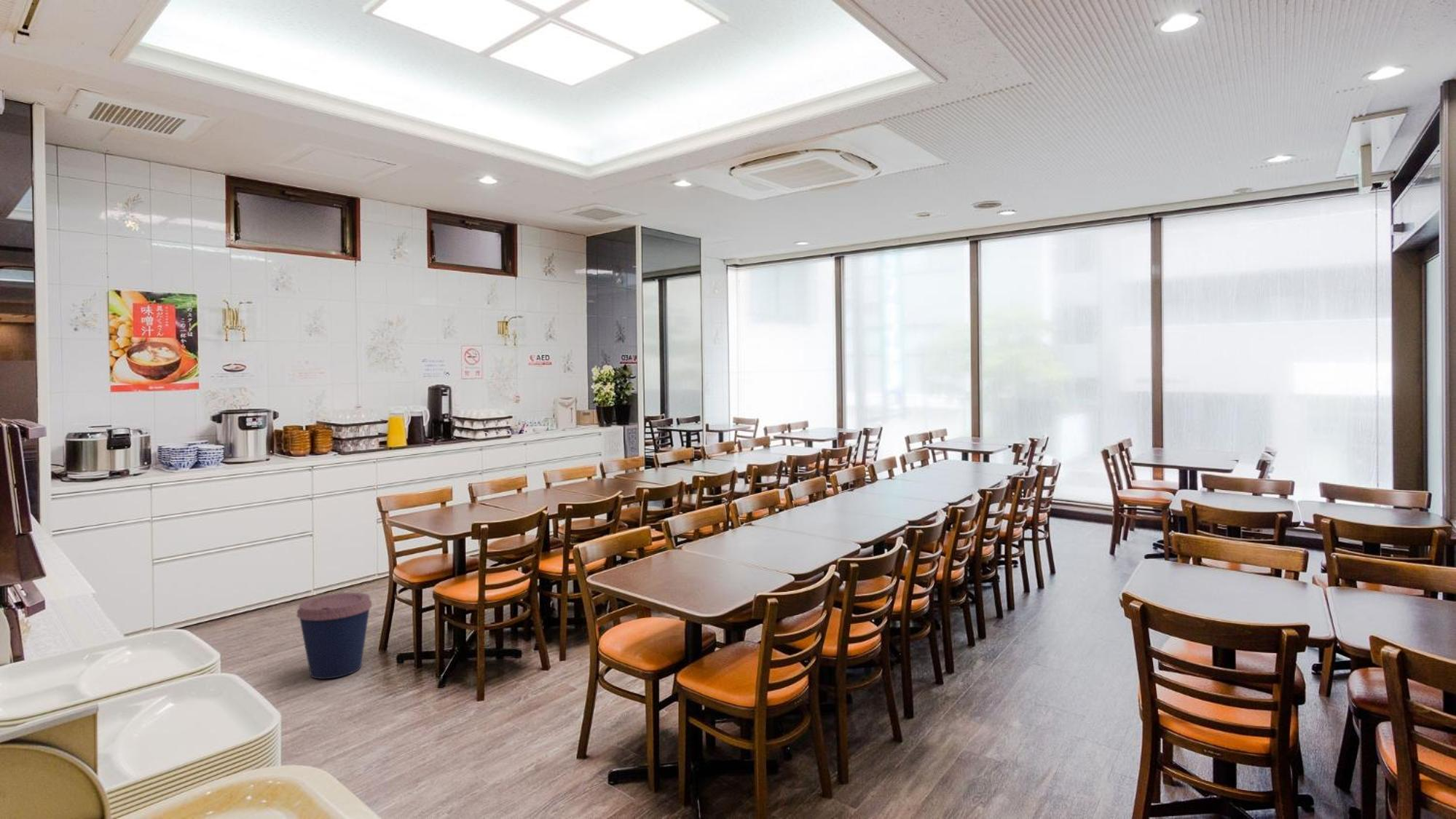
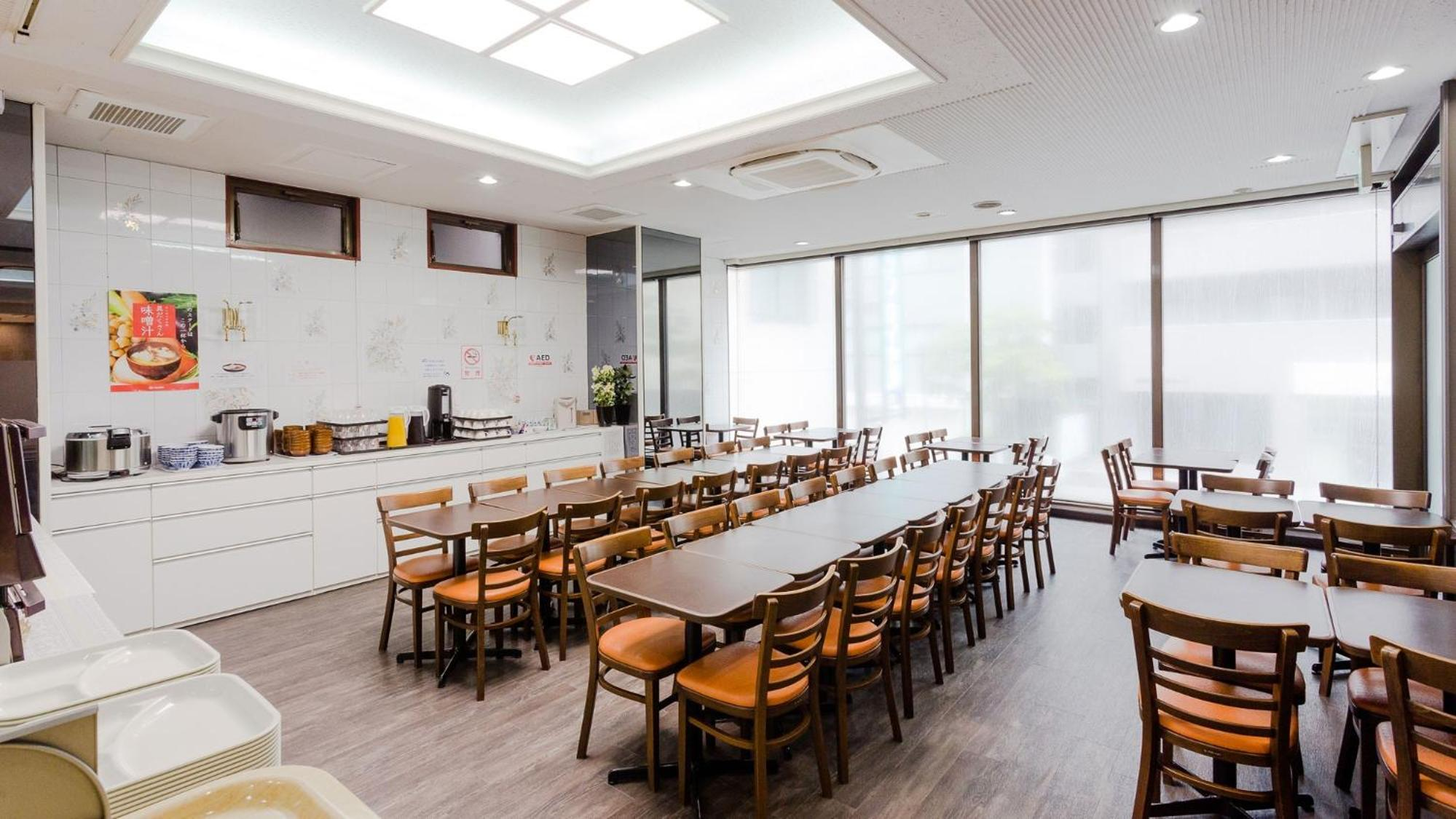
- coffee cup [296,592,373,680]
